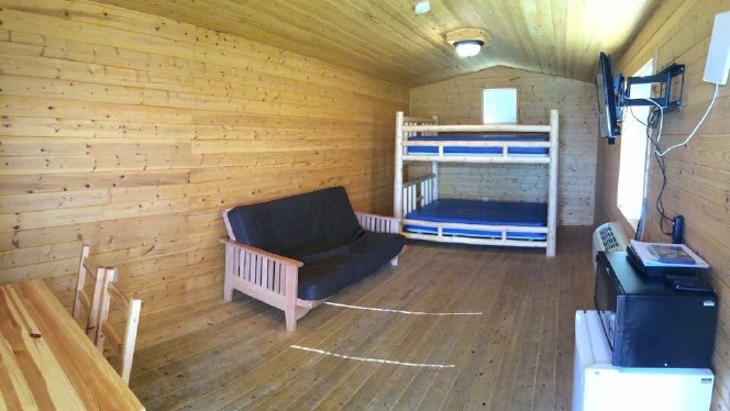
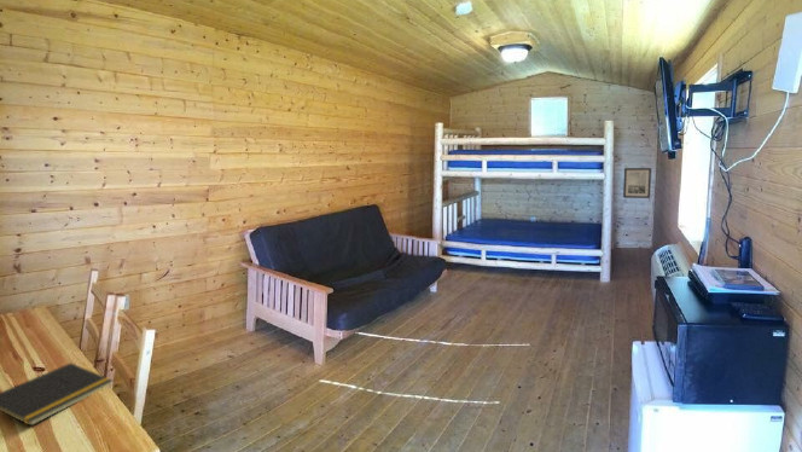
+ notepad [0,361,114,427]
+ wall art [622,167,652,199]
